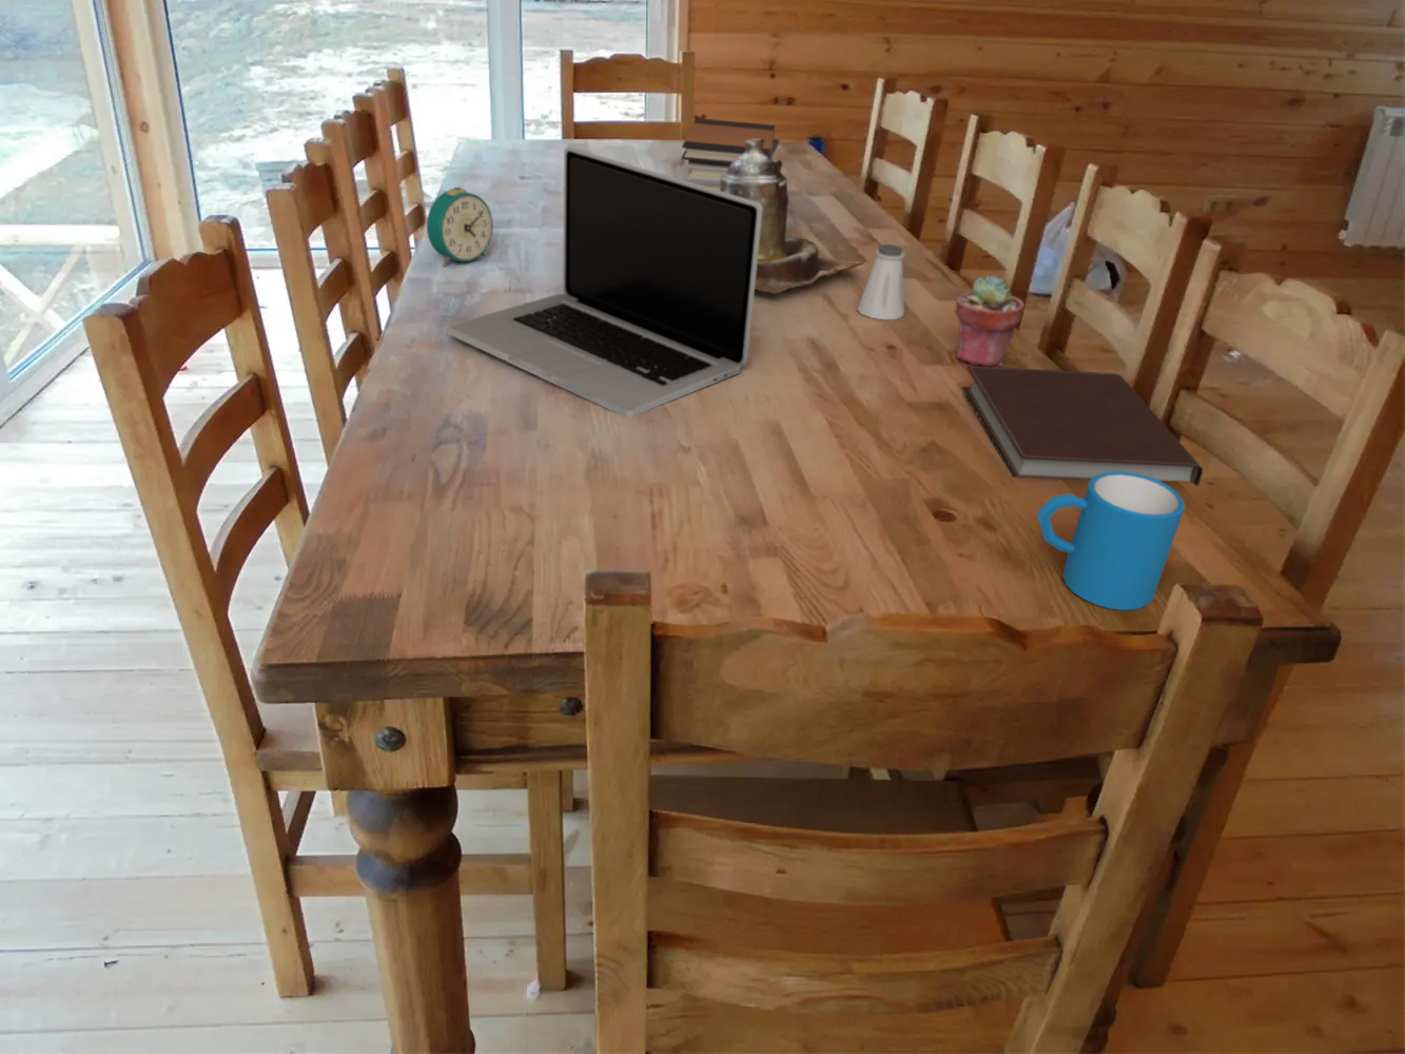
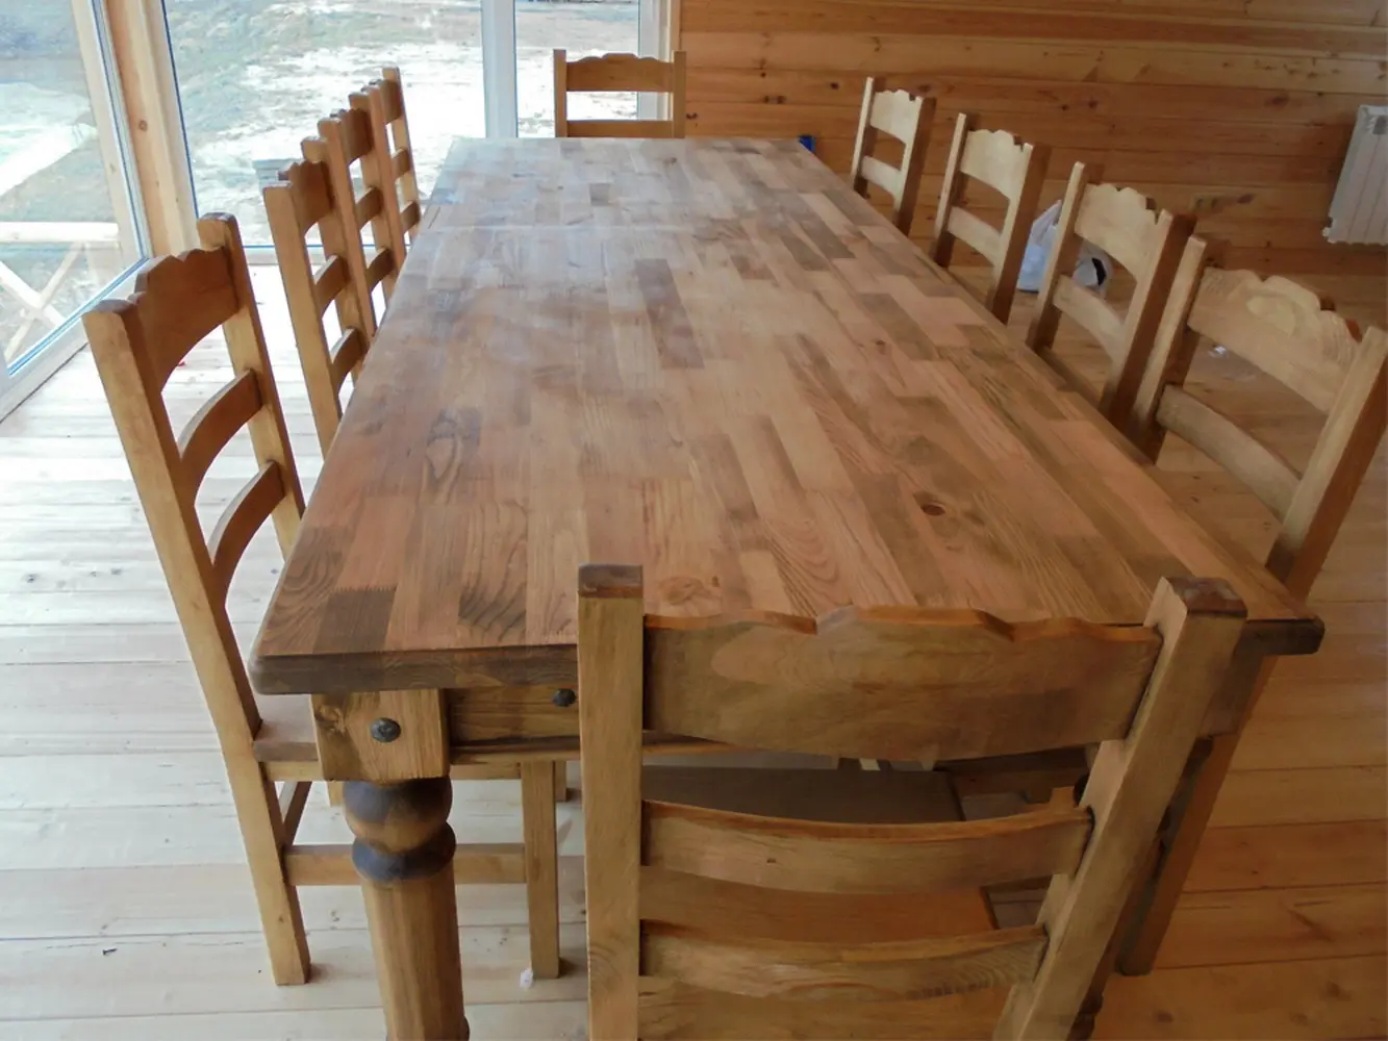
- mug [1036,472,1186,611]
- teapot [720,140,867,296]
- book stack [680,117,779,190]
- saltshaker [856,244,906,320]
- alarm clock [426,187,494,268]
- notebook [960,364,1203,487]
- laptop [445,145,762,418]
- potted succulent [954,275,1024,366]
